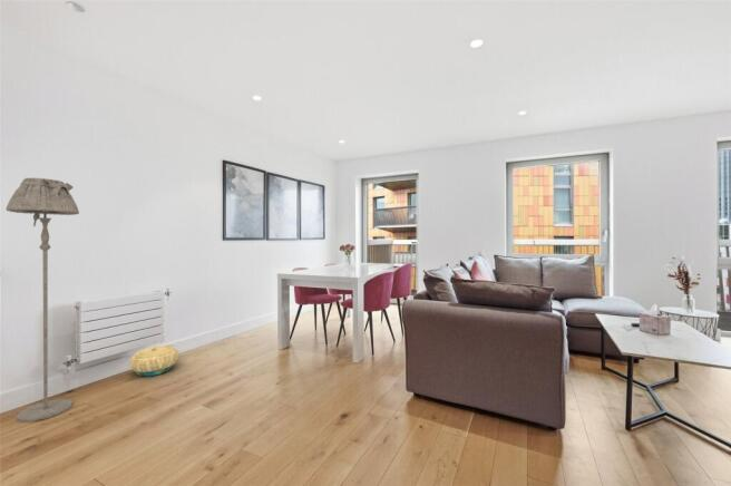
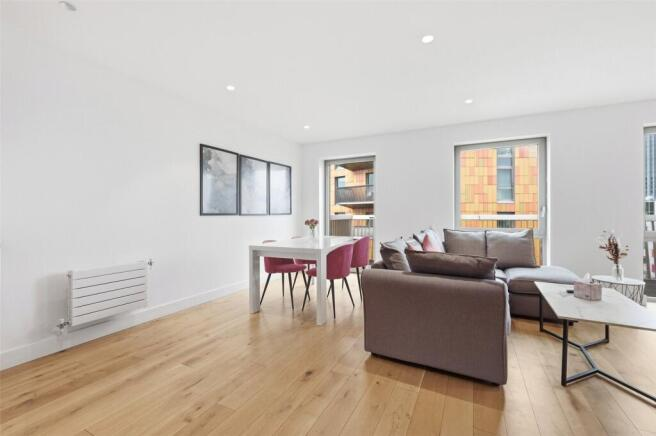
- floor lamp [4,176,80,424]
- basket [128,344,181,377]
